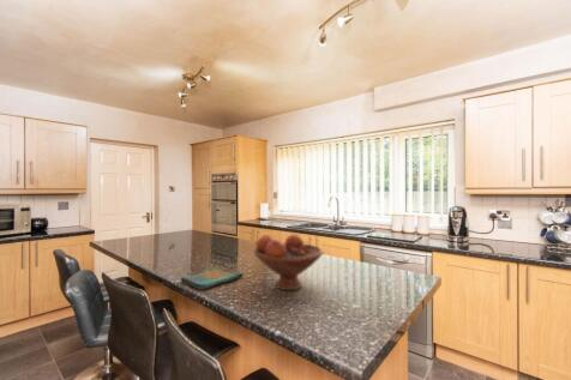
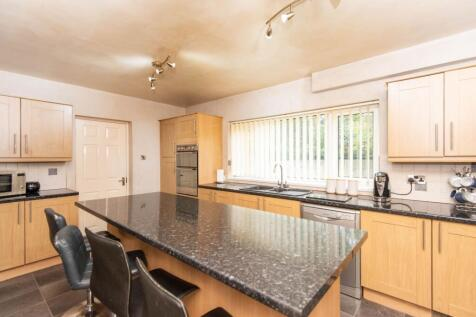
- dish towel [180,266,245,291]
- fruit bowl [253,233,324,291]
